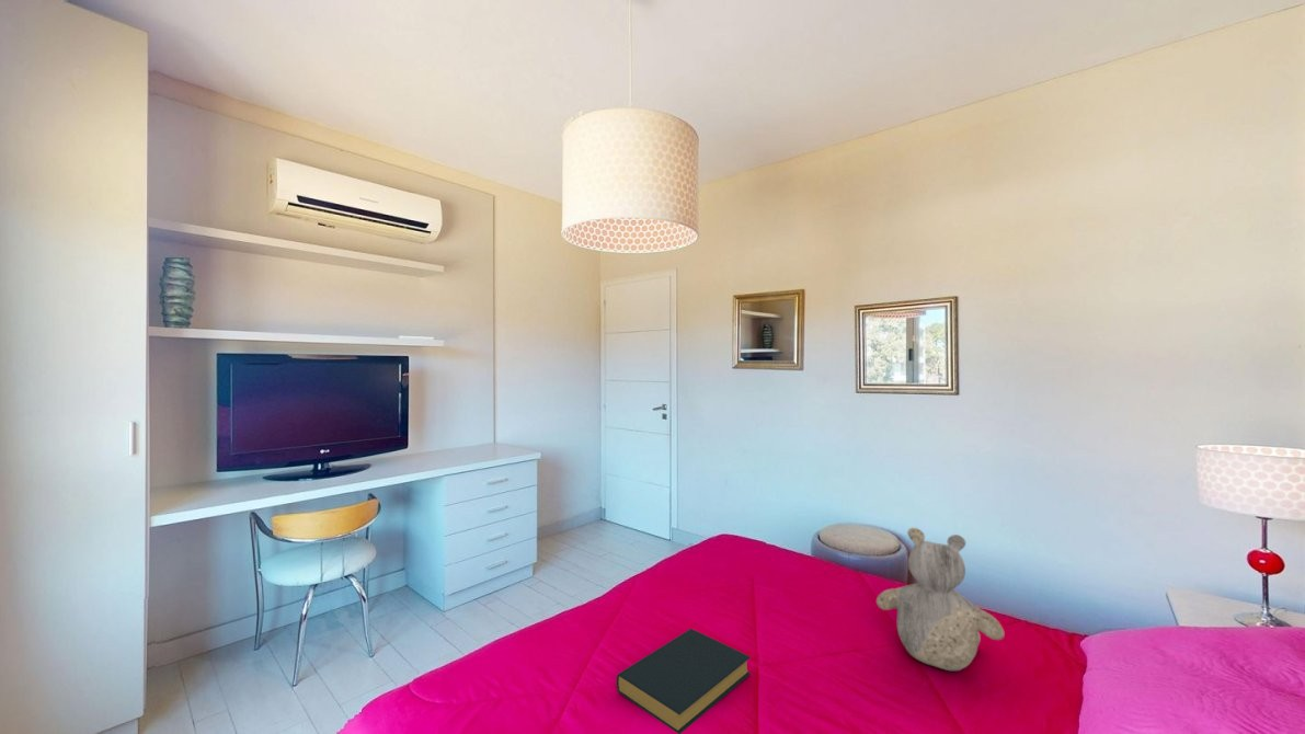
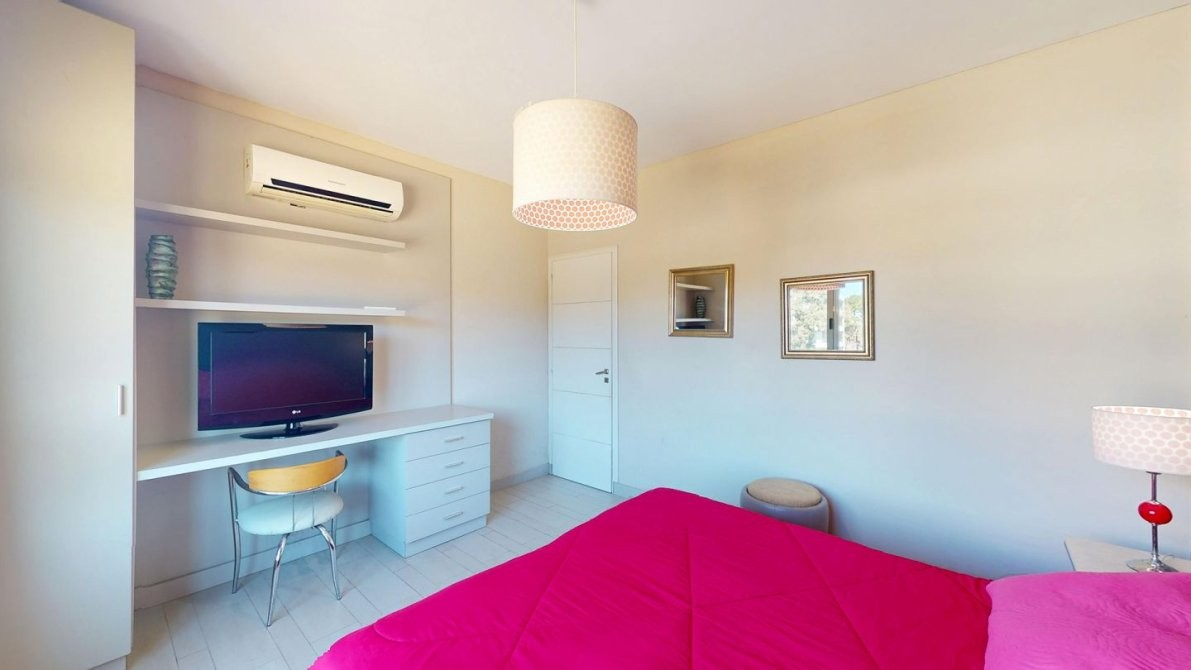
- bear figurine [875,527,1006,672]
- hardback book [616,628,752,734]
